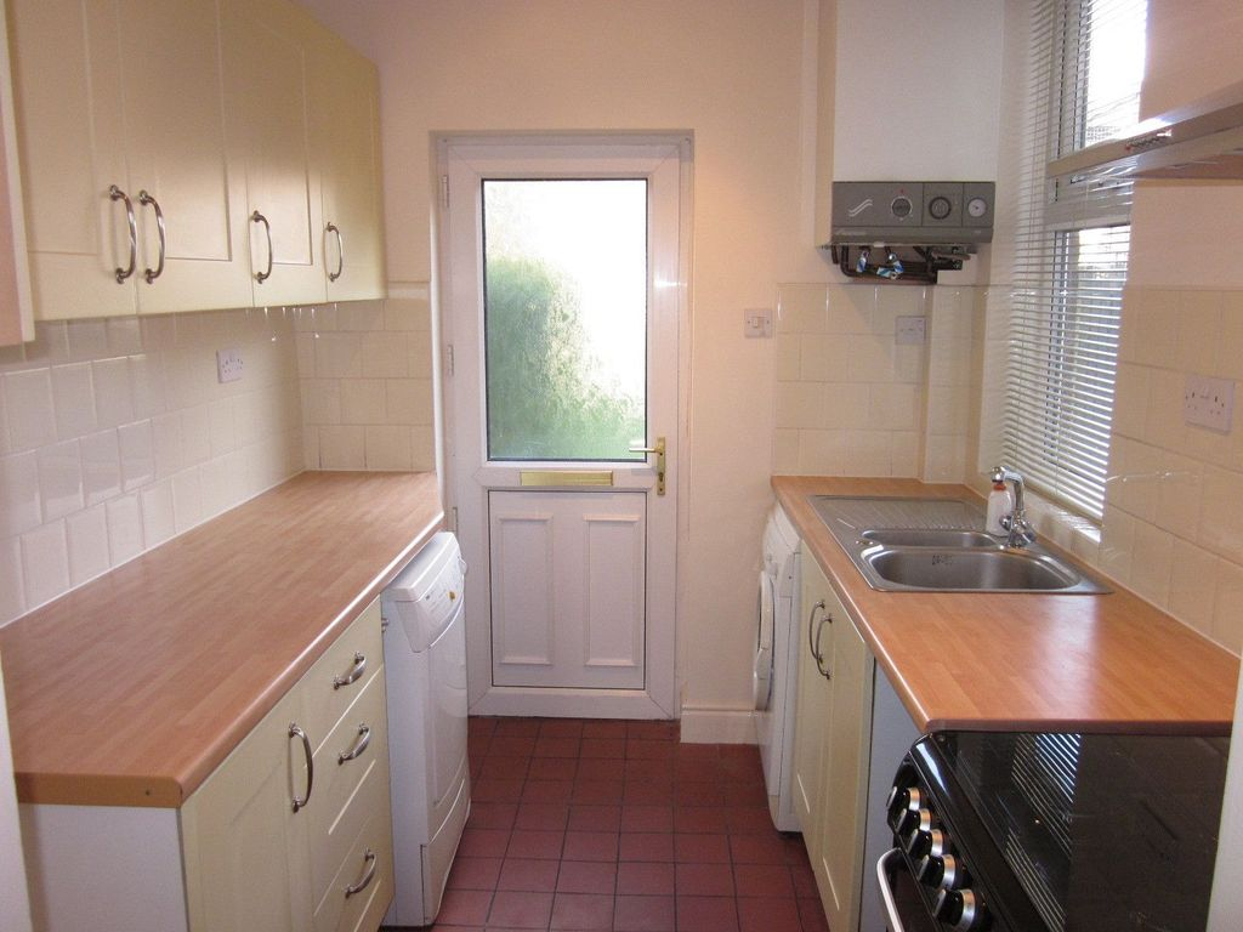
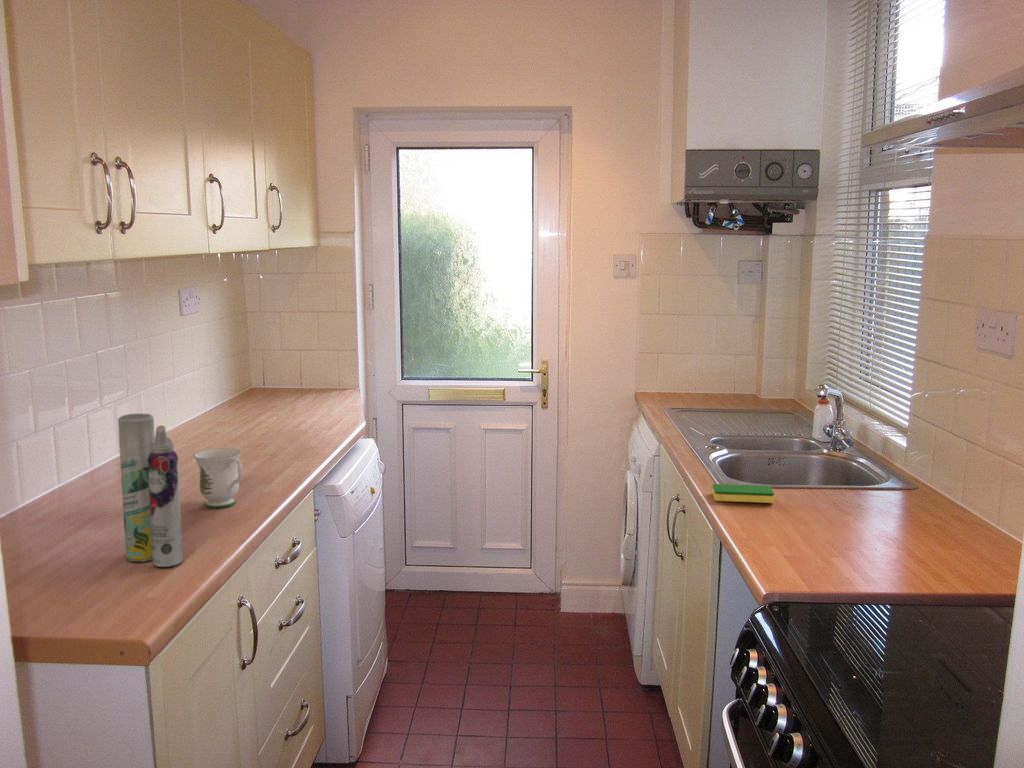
+ dish sponge [712,483,775,504]
+ aerosol can [117,413,184,568]
+ mug [193,447,244,509]
